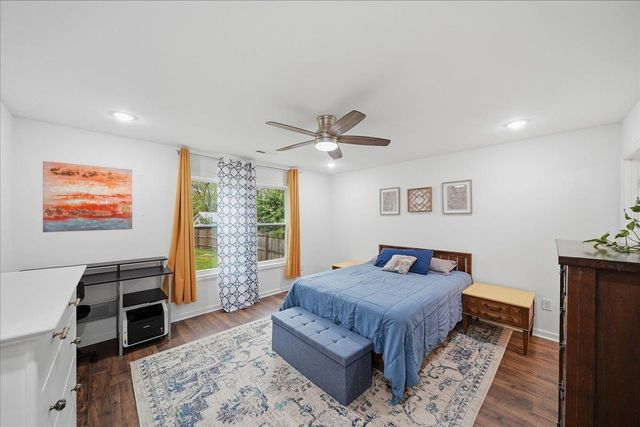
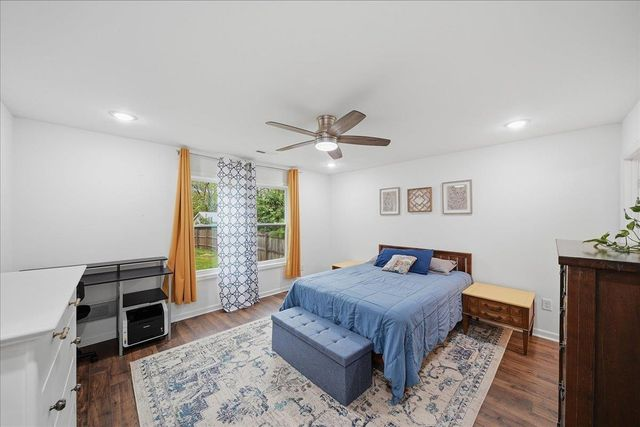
- wall art [42,160,133,233]
